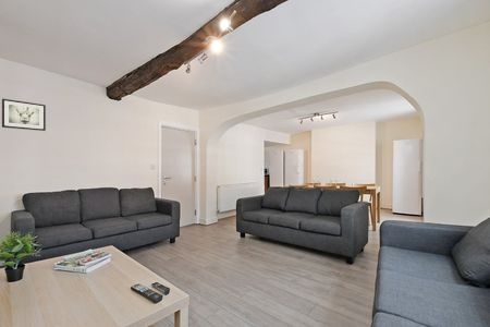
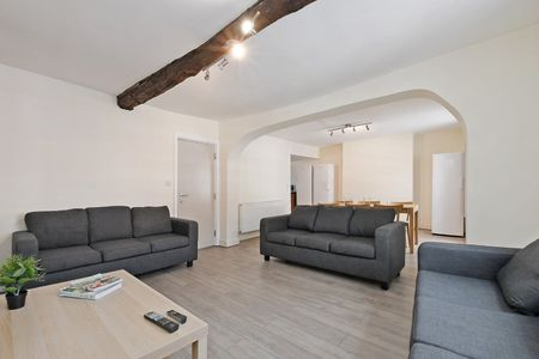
- wall art [1,98,47,132]
